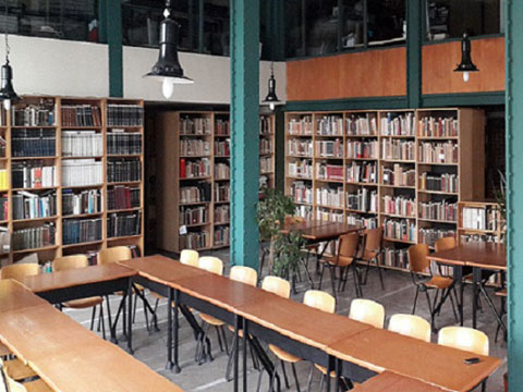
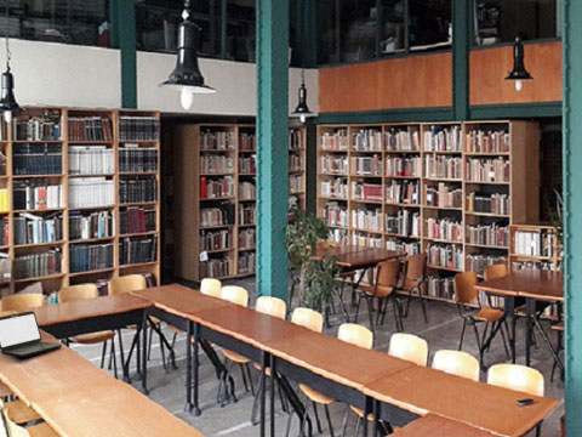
+ laptop [0,310,63,358]
